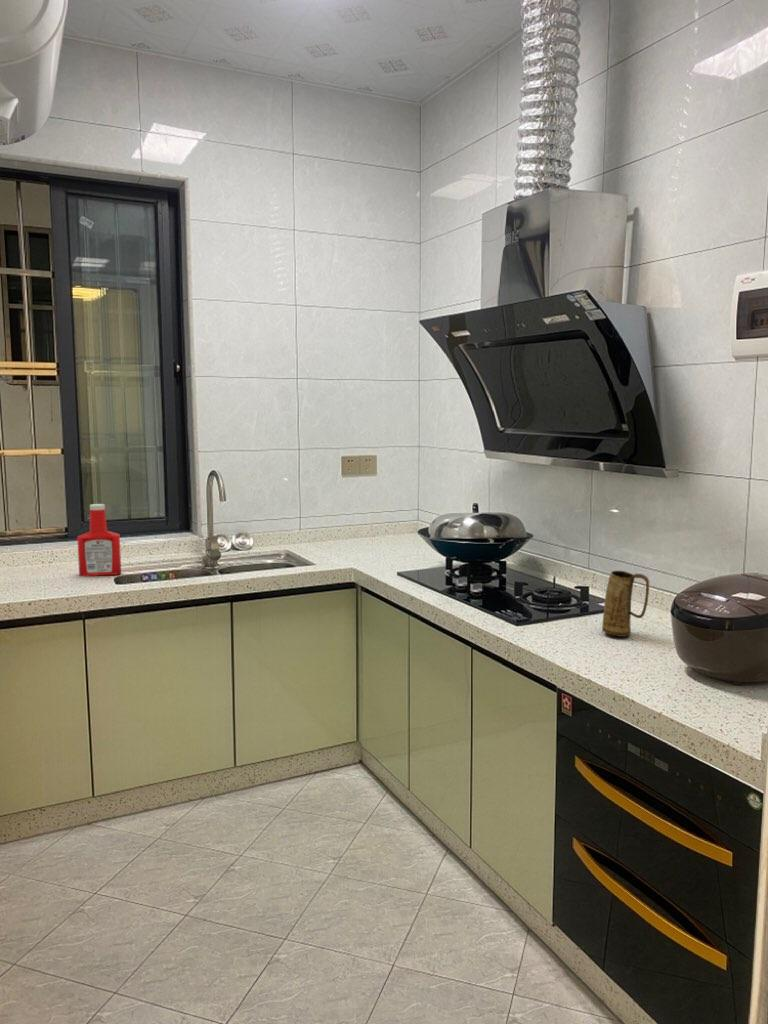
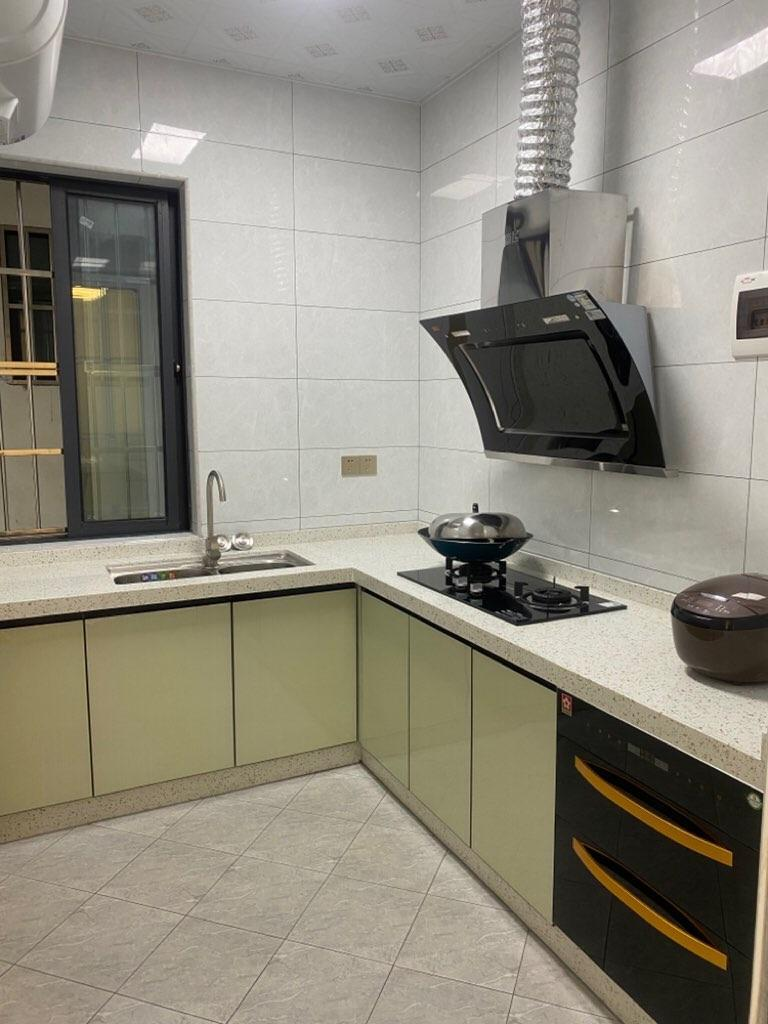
- mug [601,570,650,638]
- soap bottle [76,503,122,577]
